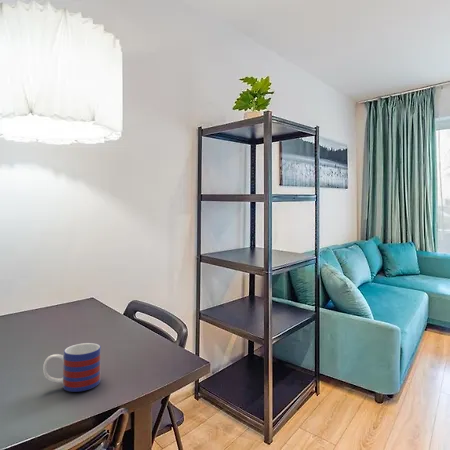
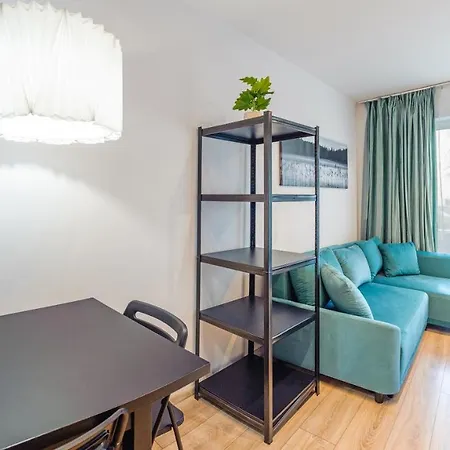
- mug [42,342,102,393]
